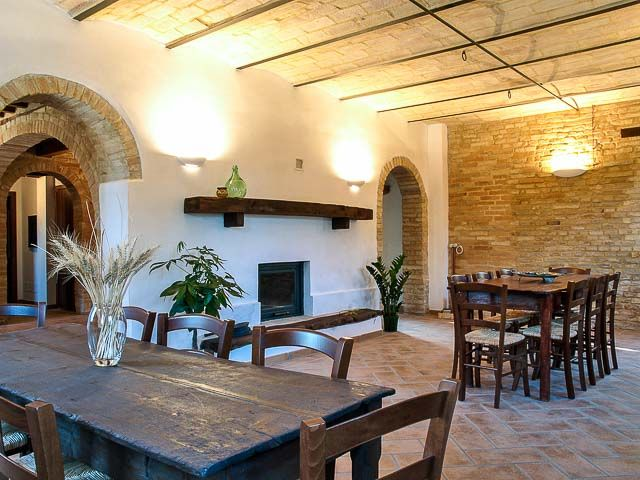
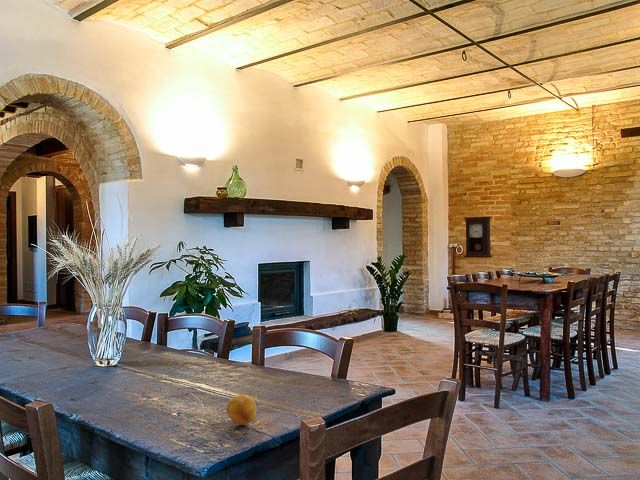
+ pendulum clock [463,216,493,259]
+ fruit [226,394,258,426]
